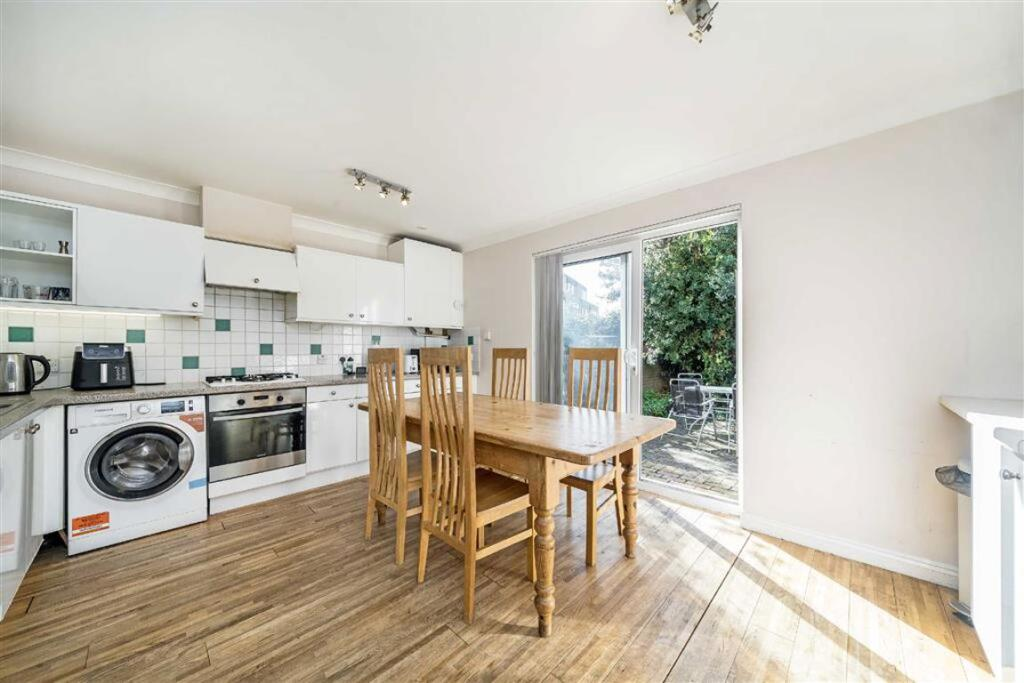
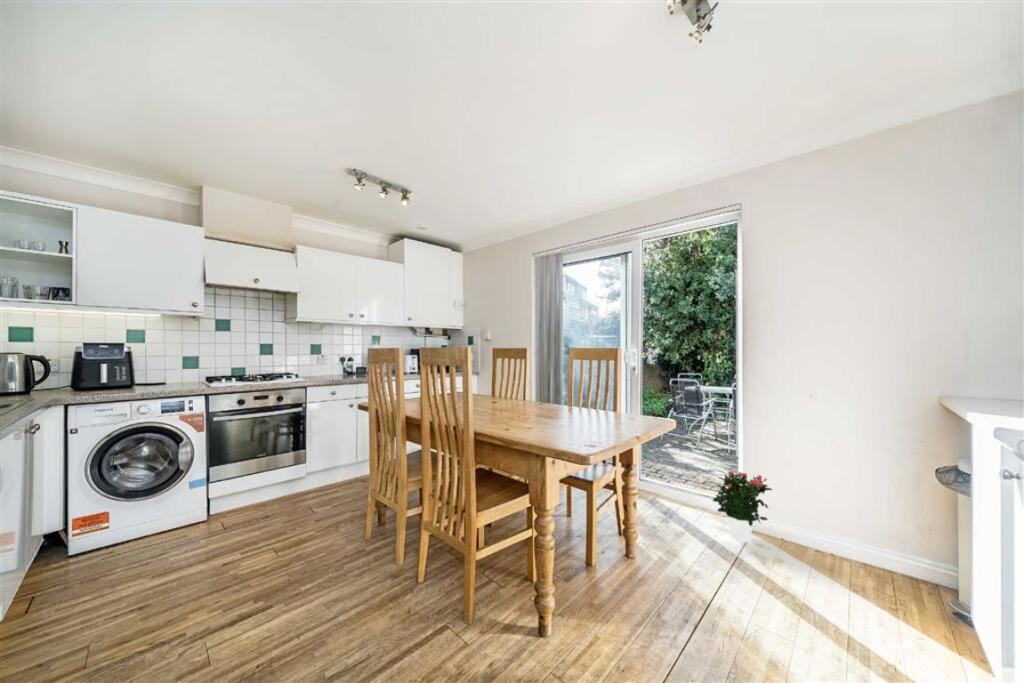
+ potted flower [711,471,774,543]
